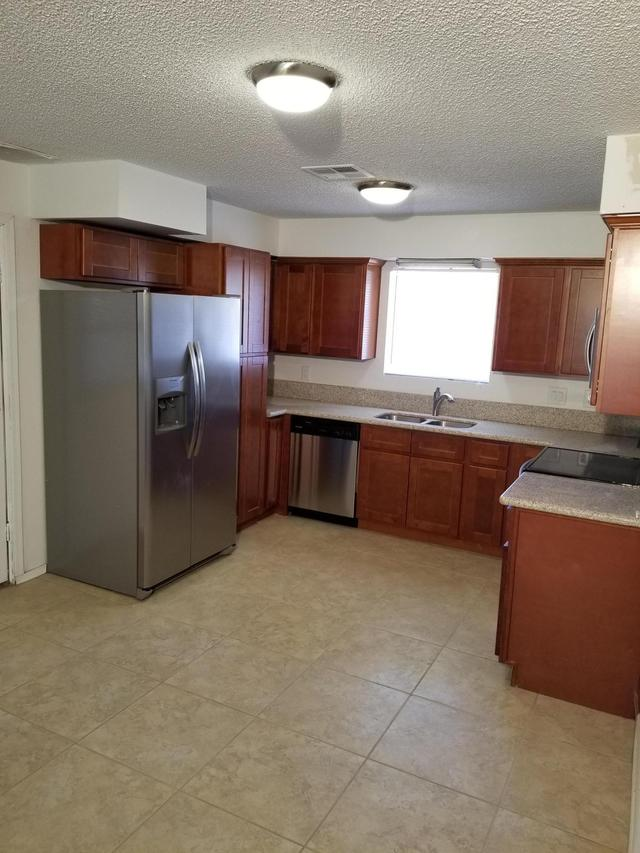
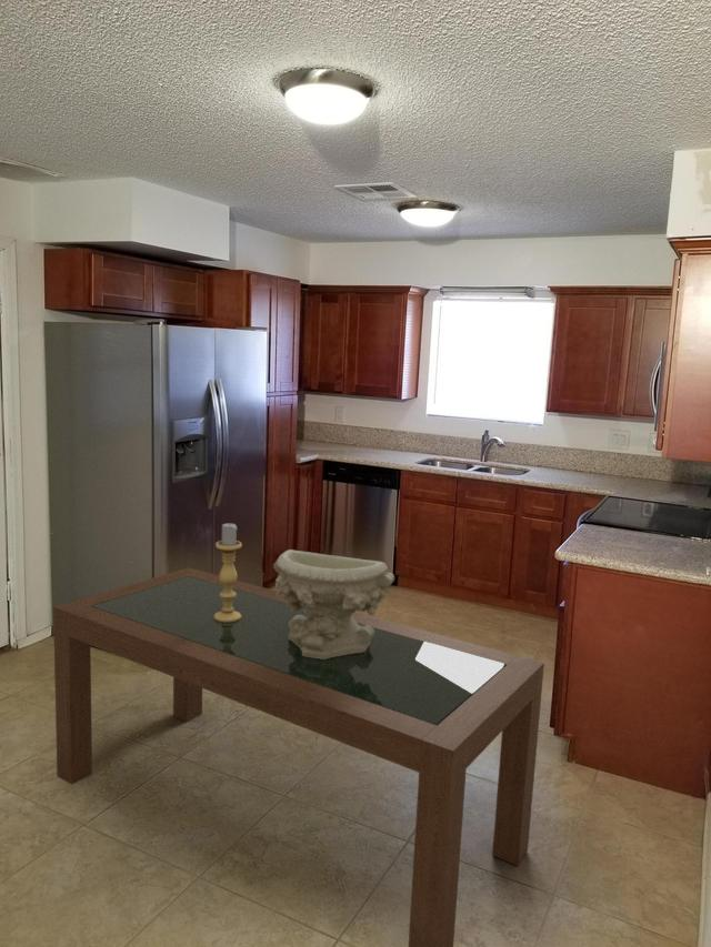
+ dining table [52,566,545,947]
+ candle holder [214,522,243,623]
+ decorative bowl [272,548,395,659]
